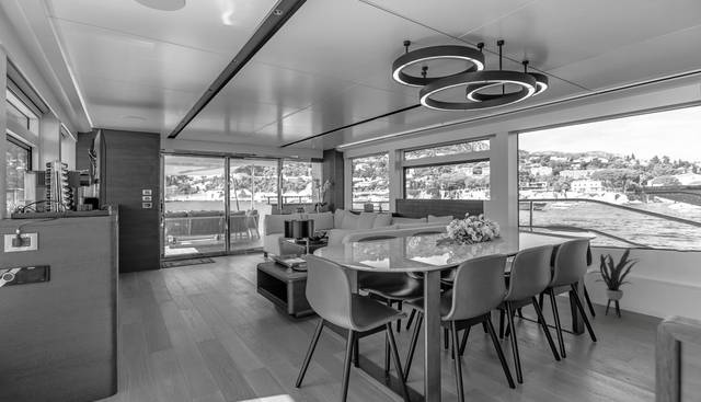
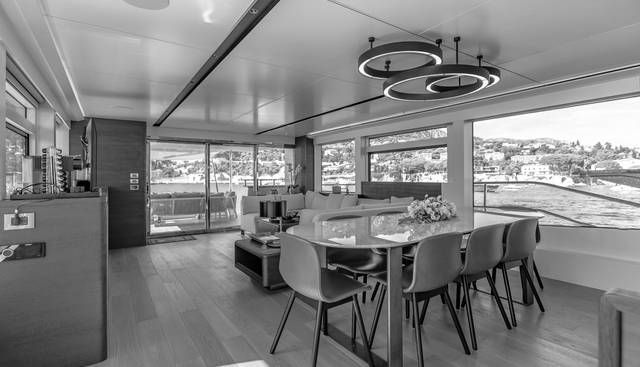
- house plant [588,246,642,319]
